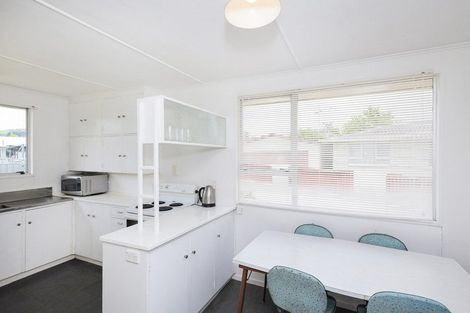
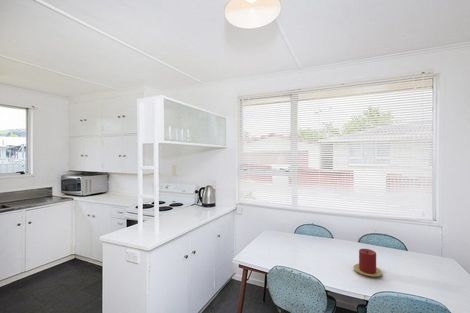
+ candle [353,248,383,277]
